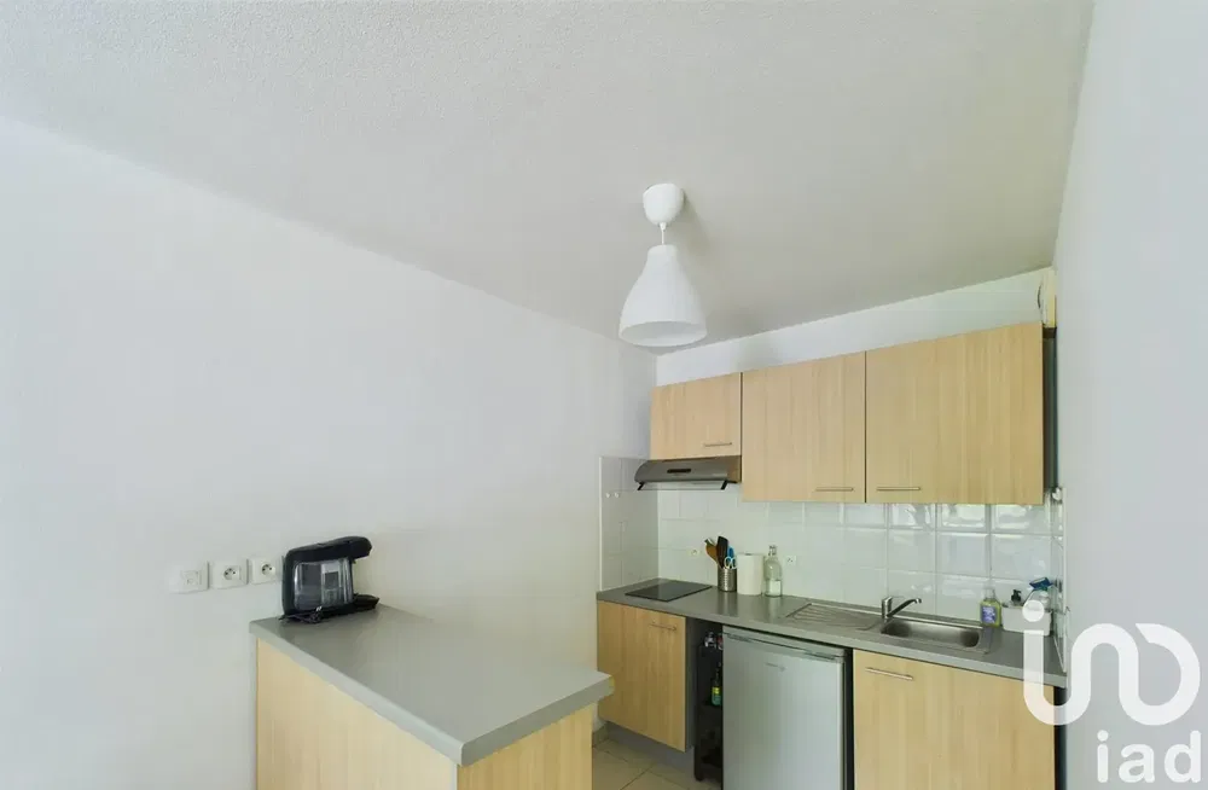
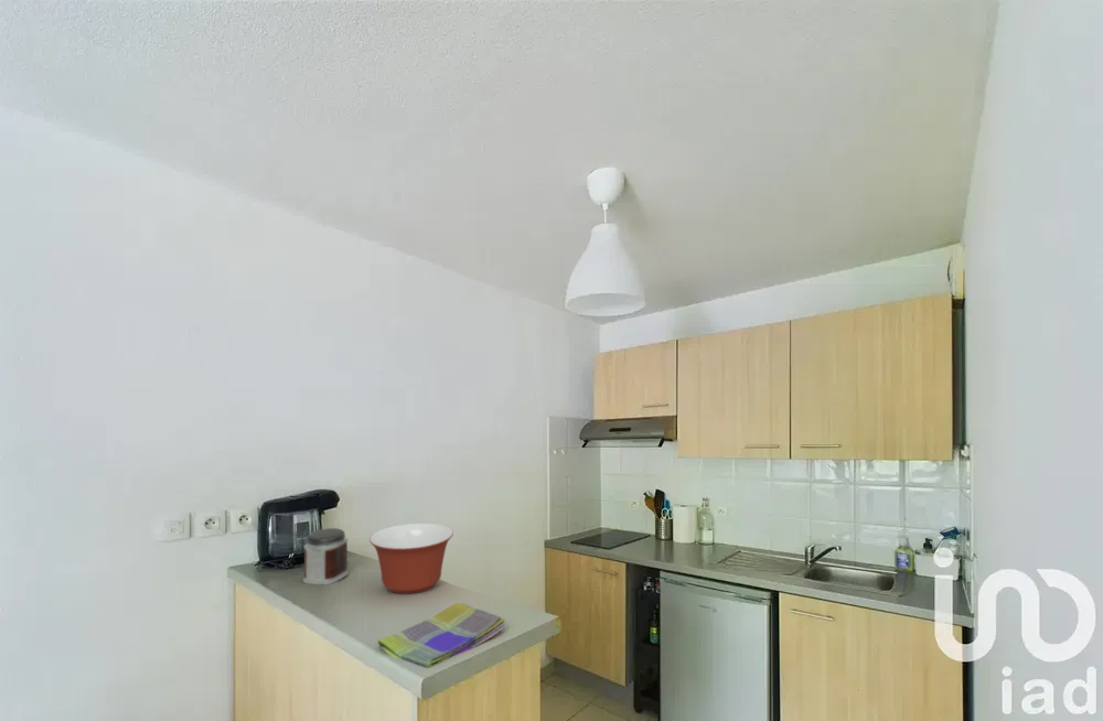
+ dish towel [376,602,506,668]
+ mixing bowl [368,523,454,595]
+ jar [302,527,350,585]
